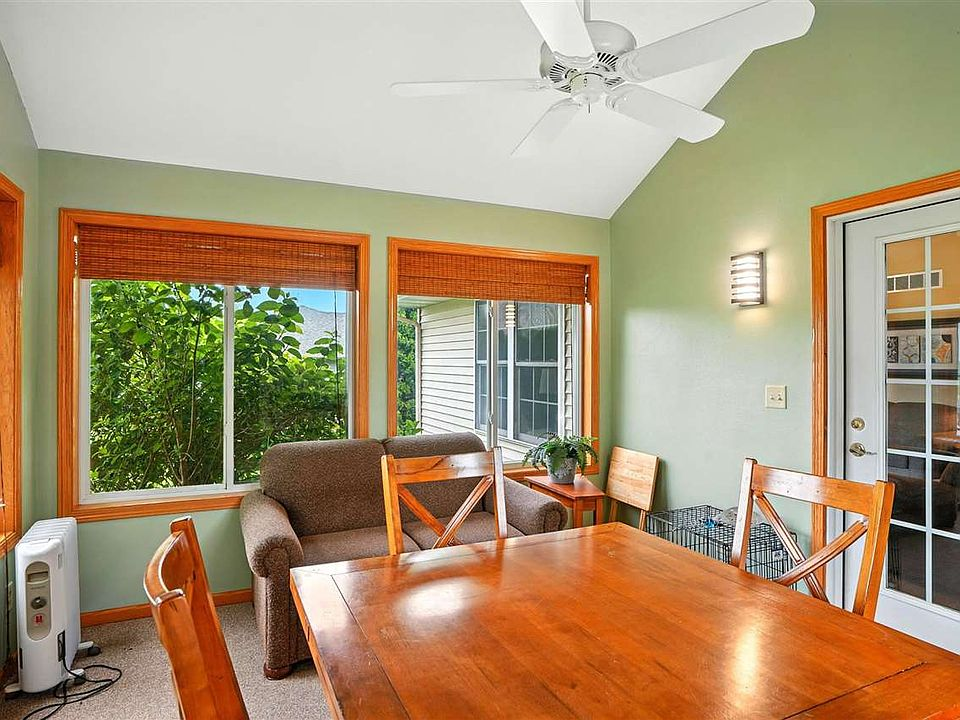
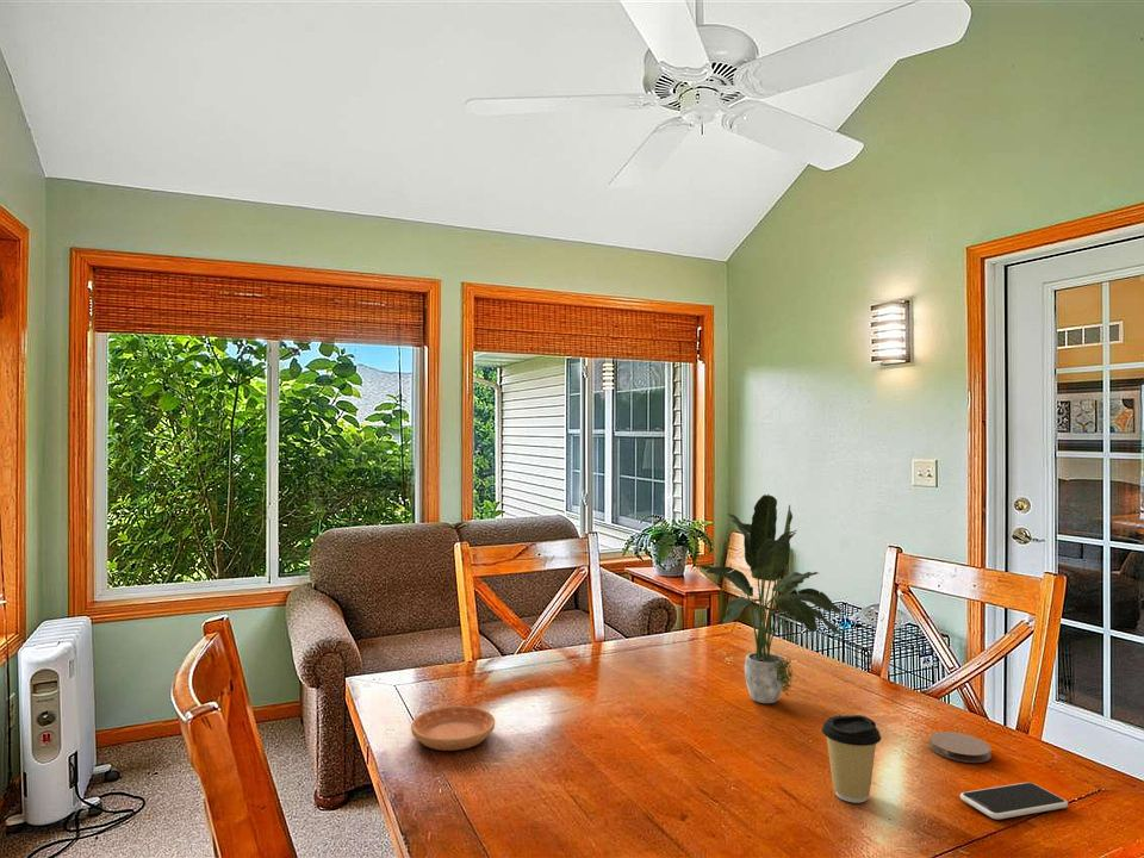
+ coaster [928,730,993,764]
+ potted plant [698,493,845,704]
+ smartphone [959,782,1069,820]
+ coffee cup [821,714,882,804]
+ saucer [410,705,496,752]
